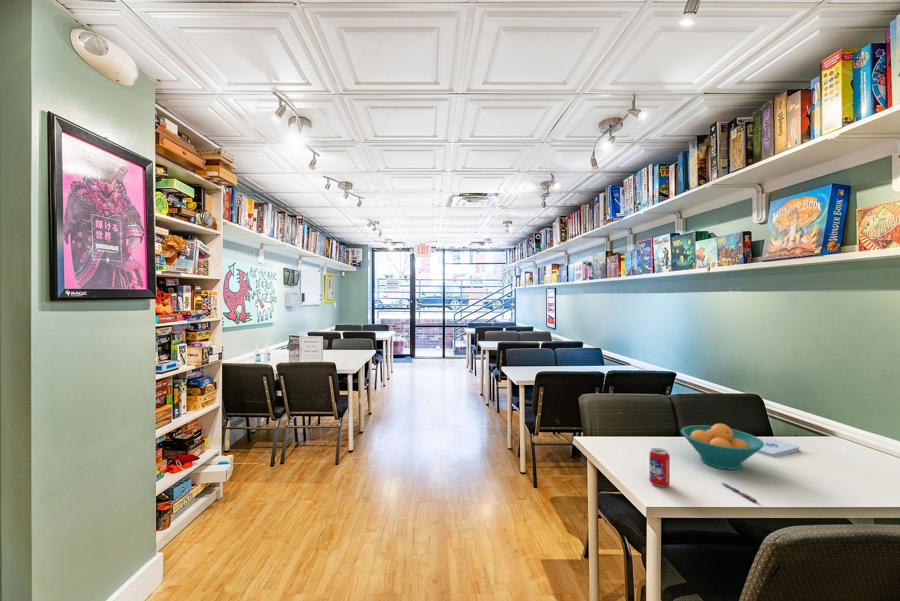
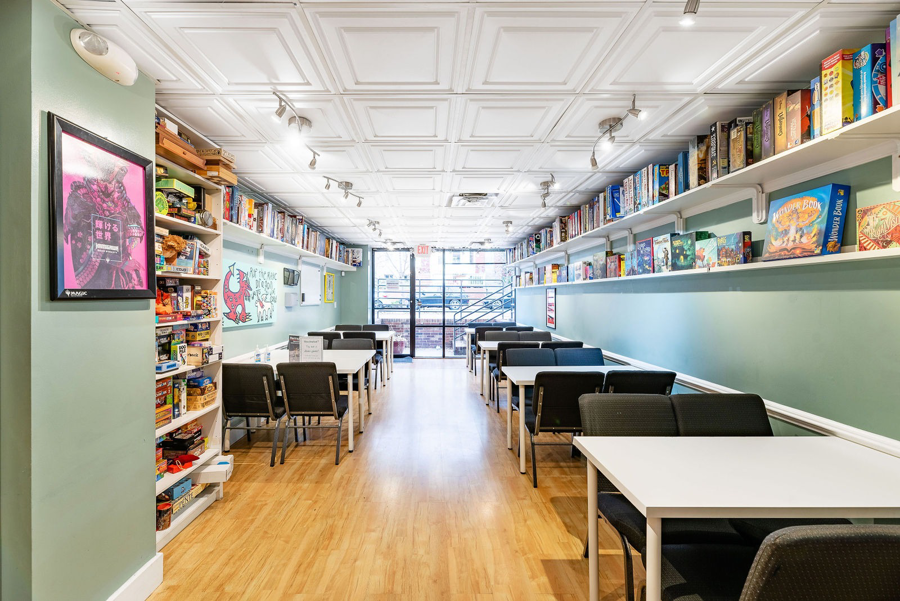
- pen [720,481,758,503]
- fruit bowl [680,422,764,471]
- notepad [756,437,801,458]
- beverage can [649,447,671,488]
